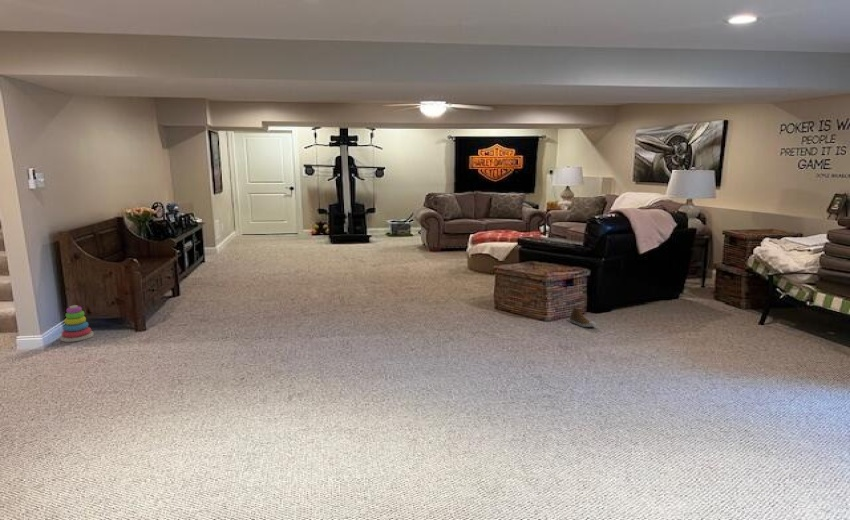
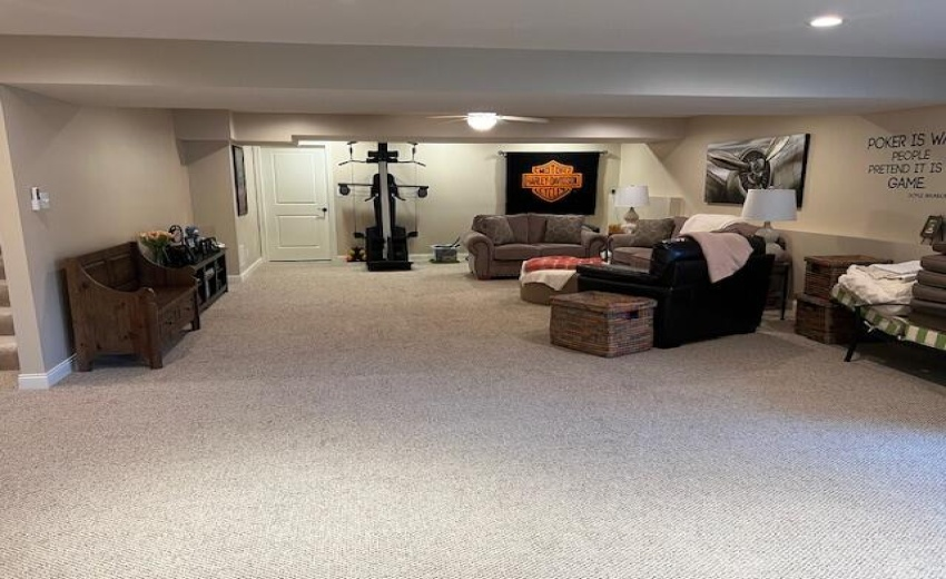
- stacking toy [59,304,94,343]
- sneaker [569,307,597,328]
